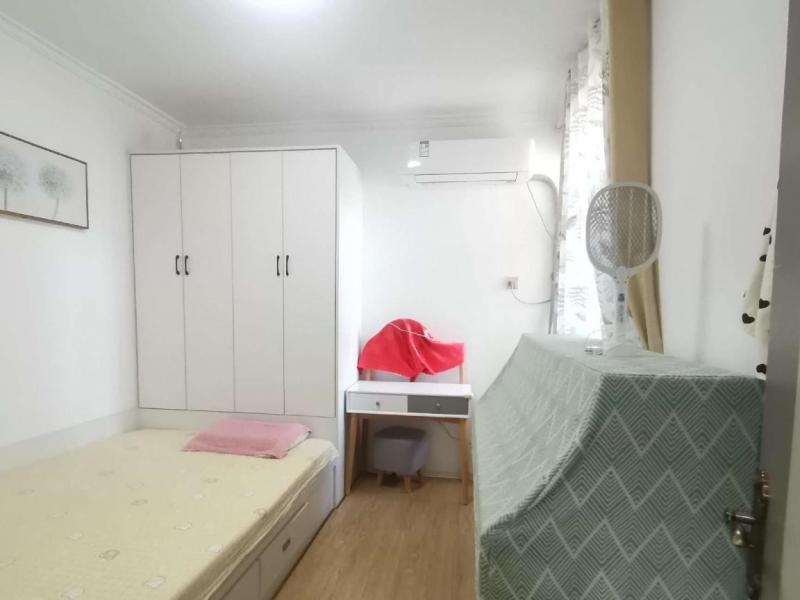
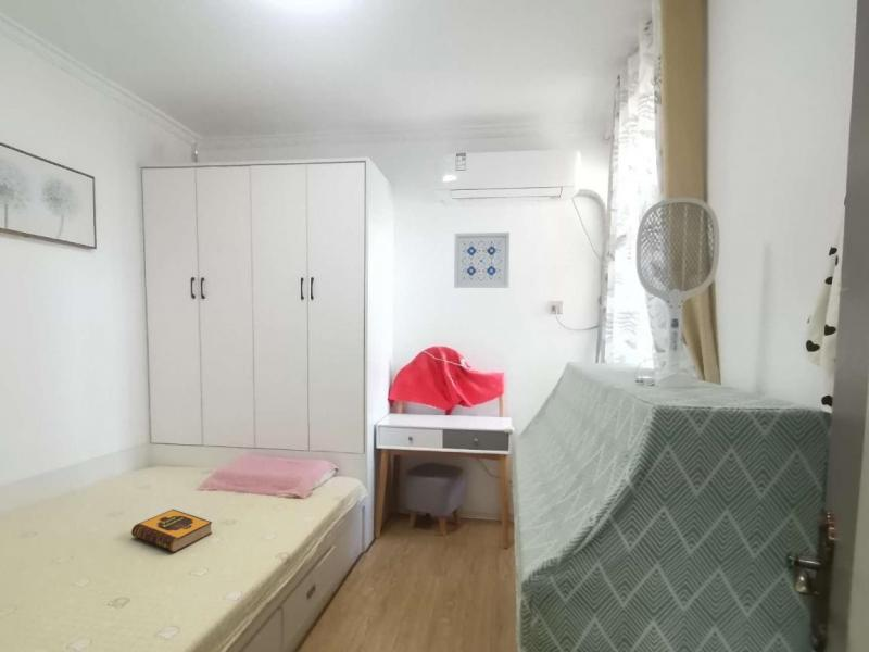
+ hardback book [130,507,213,553]
+ wall art [453,231,511,289]
